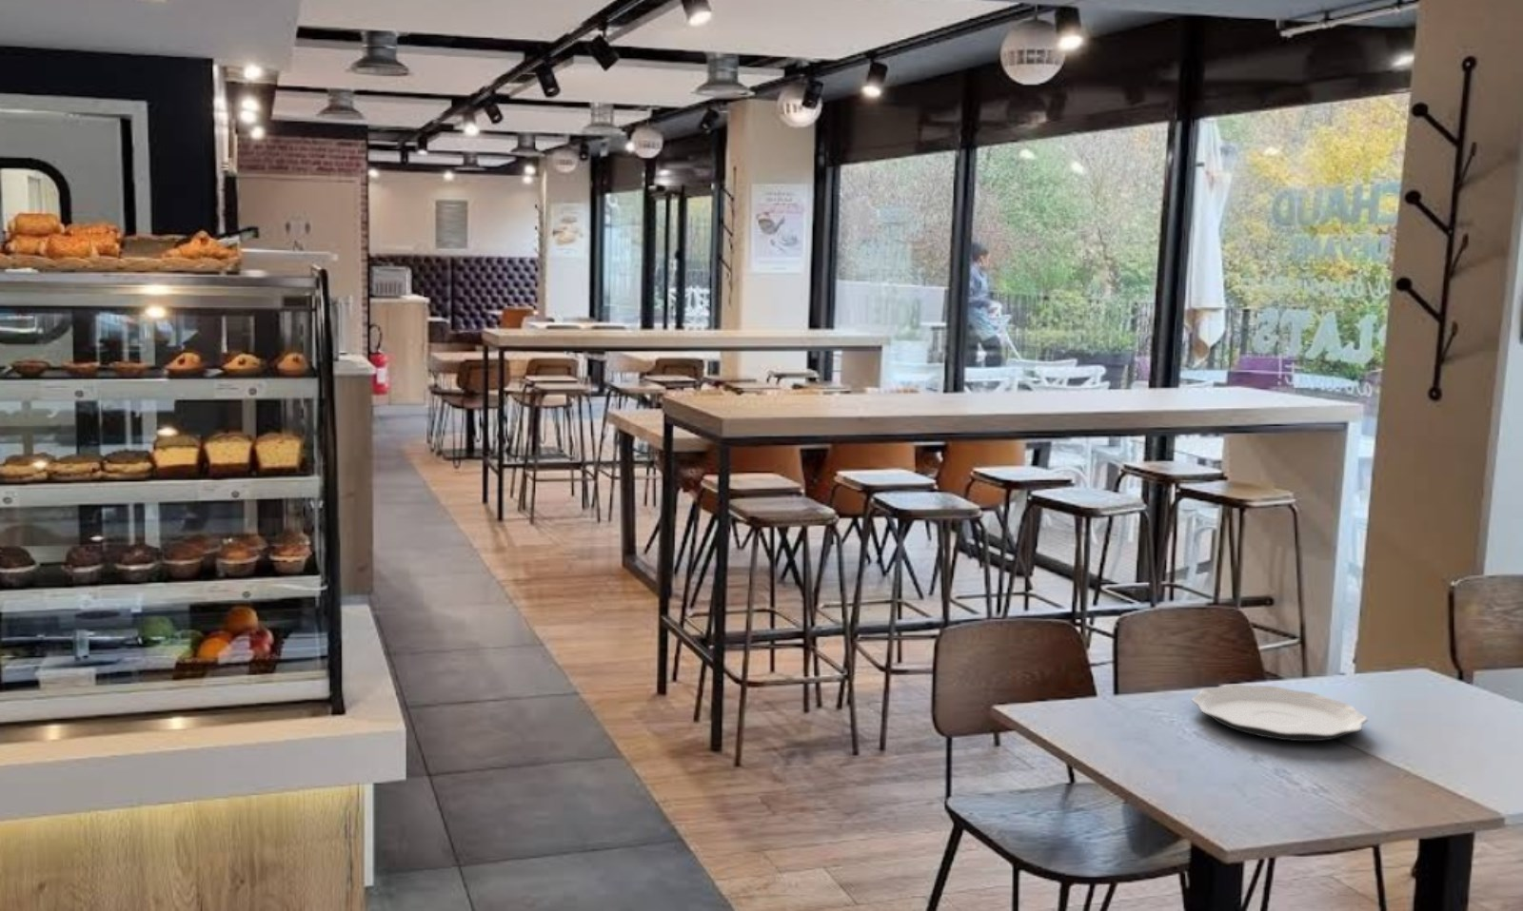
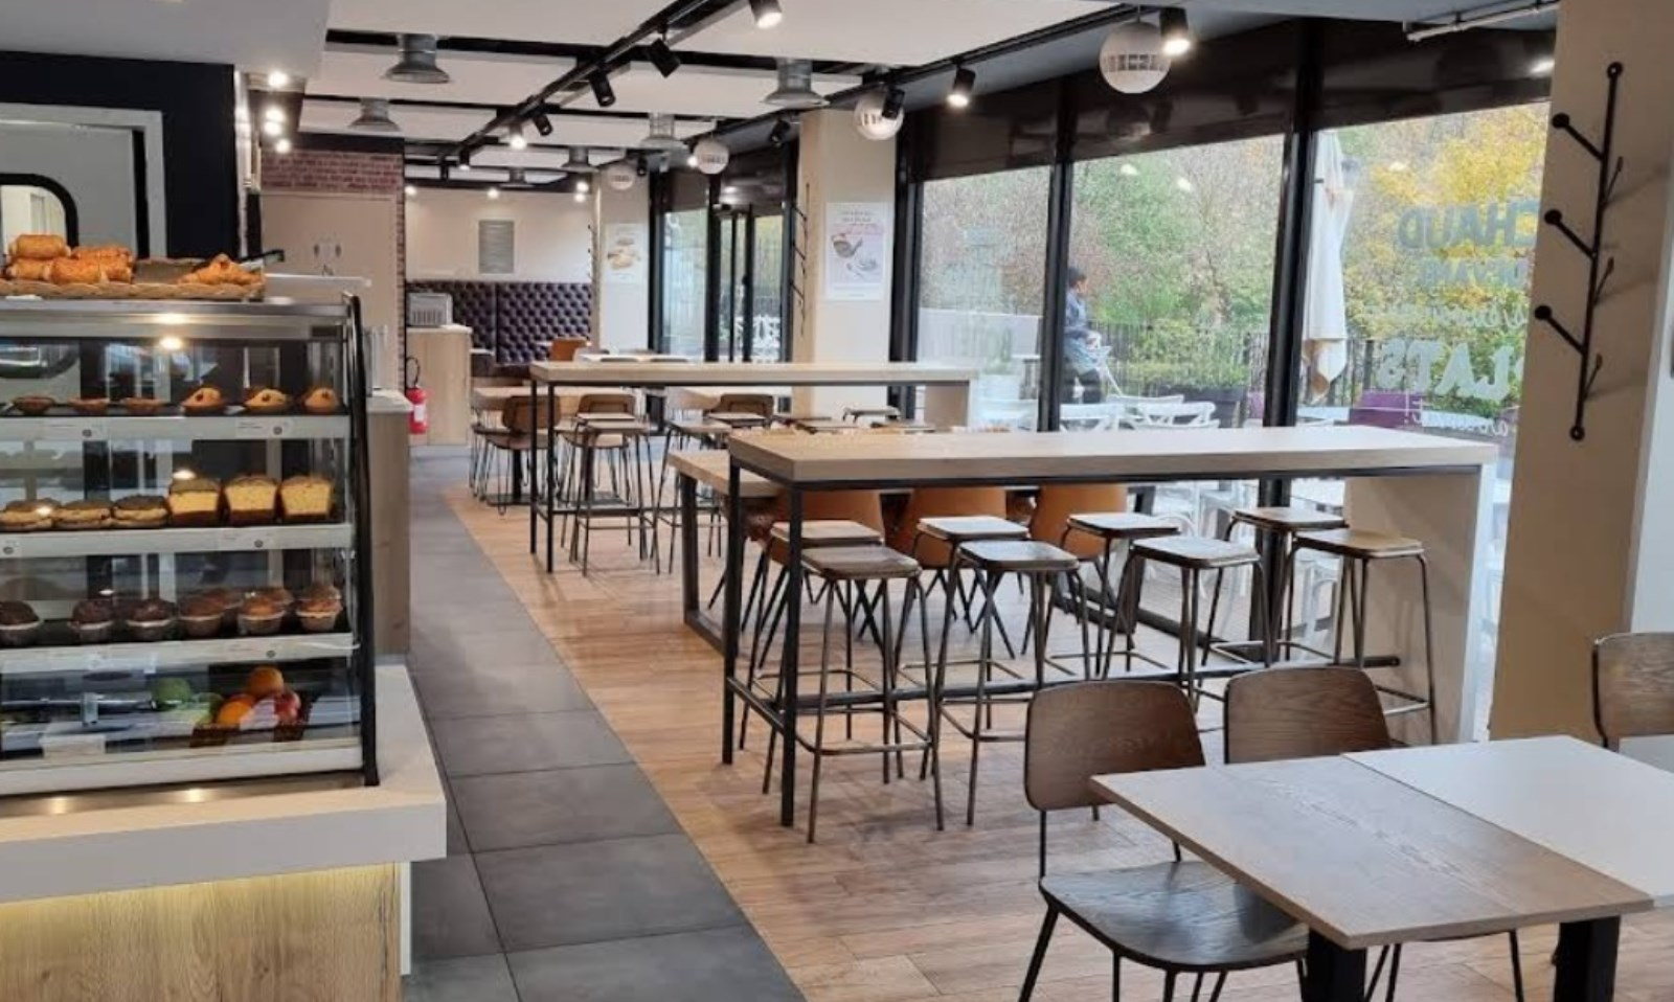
- plate [1191,683,1369,742]
